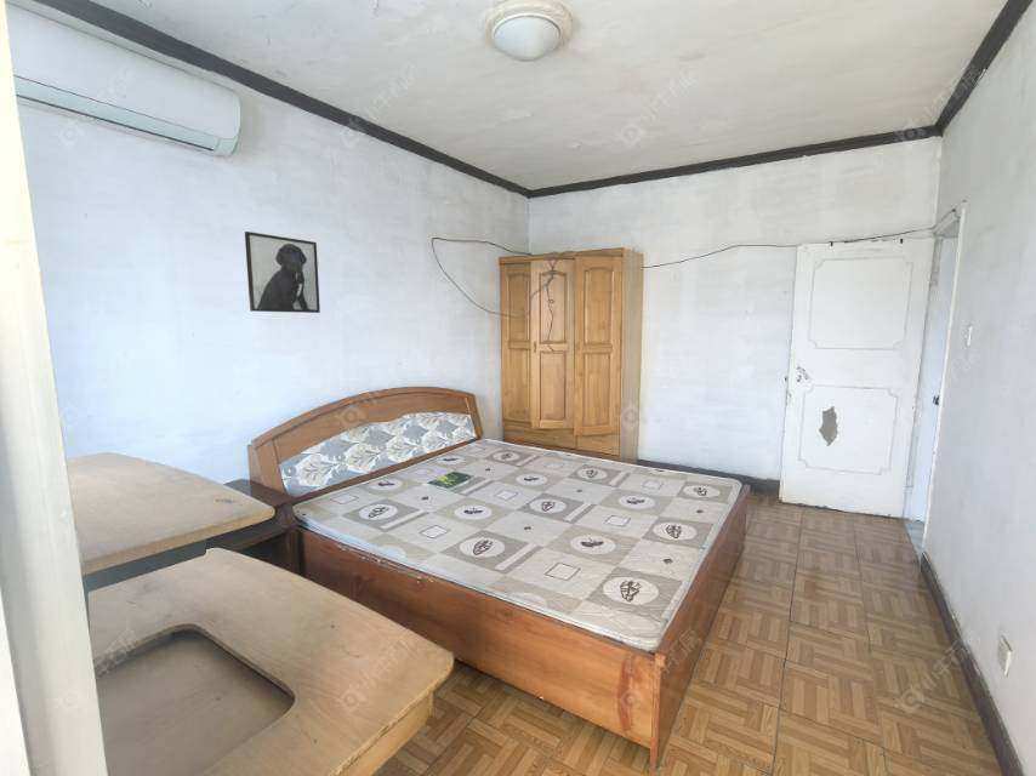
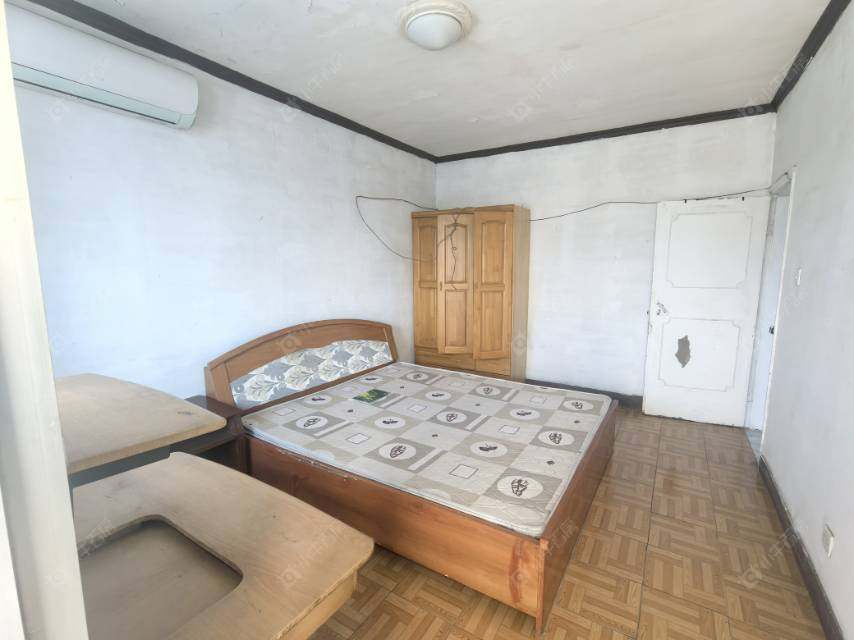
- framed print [244,230,321,314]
